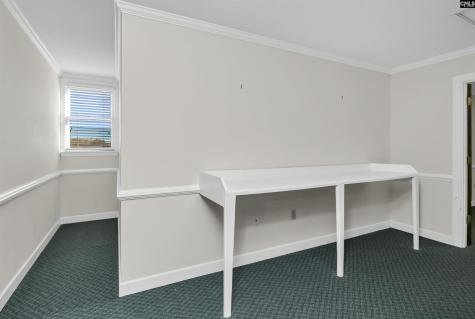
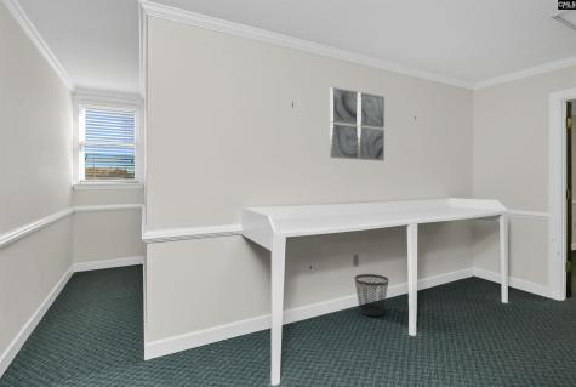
+ wall art [329,86,386,163]
+ wastebasket [354,273,389,317]
